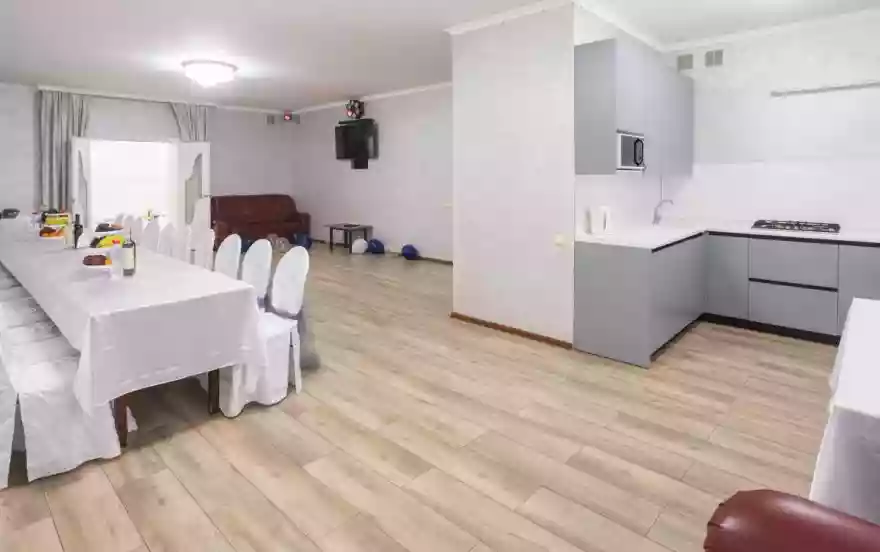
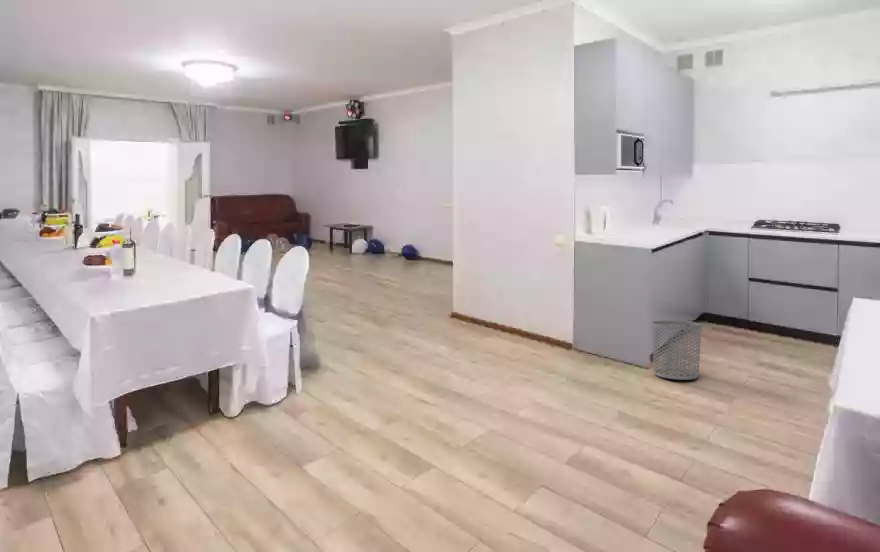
+ waste bin [651,320,703,381]
